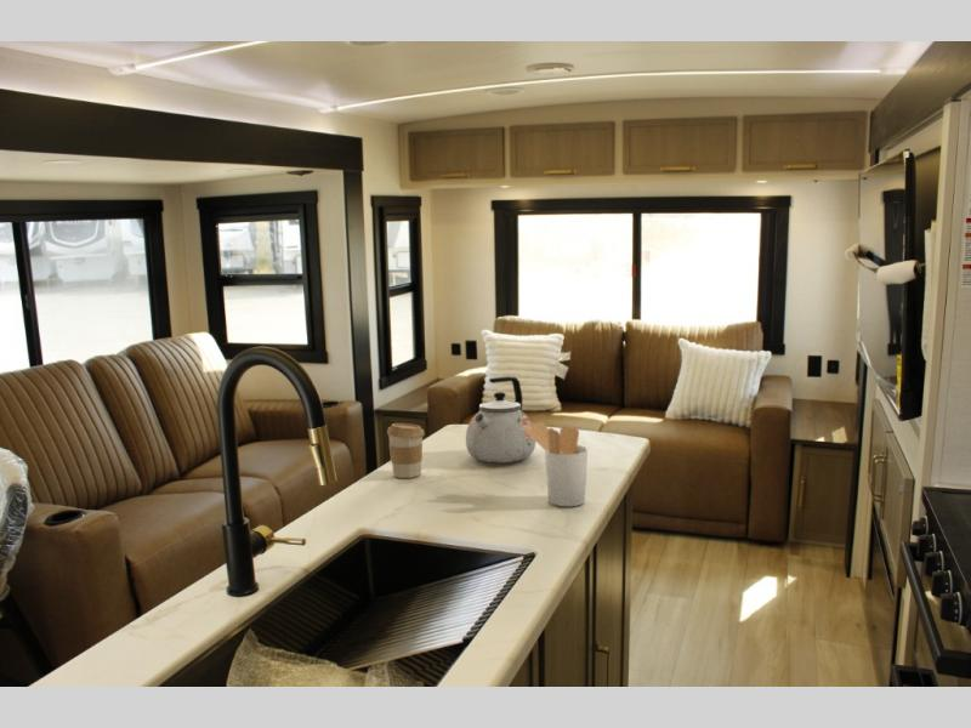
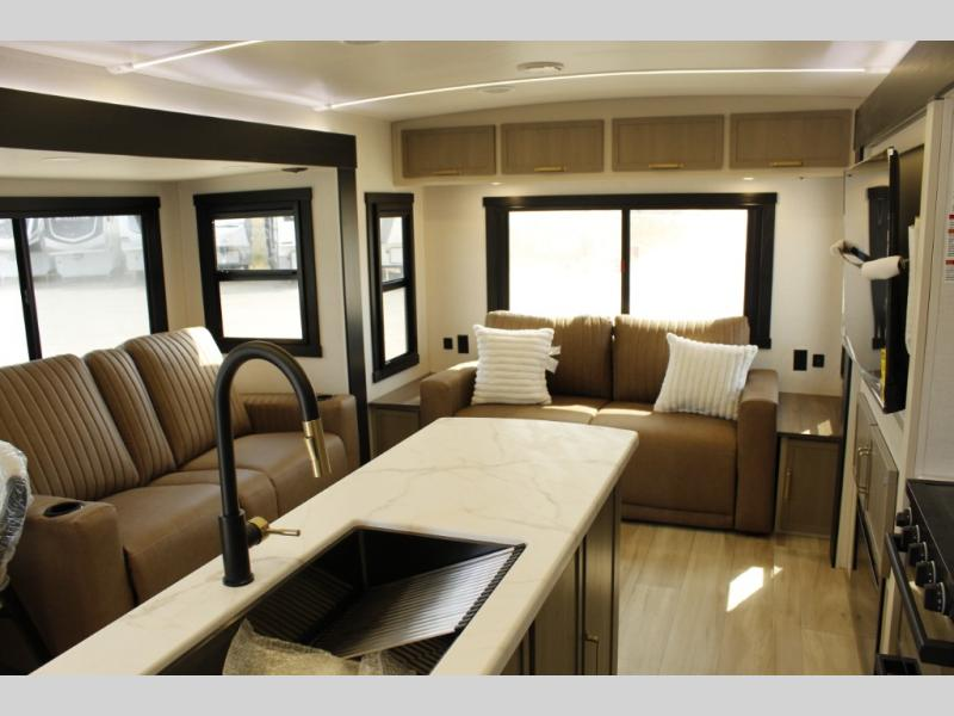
- coffee cup [386,422,425,479]
- utensil holder [523,420,589,507]
- kettle [465,376,536,463]
